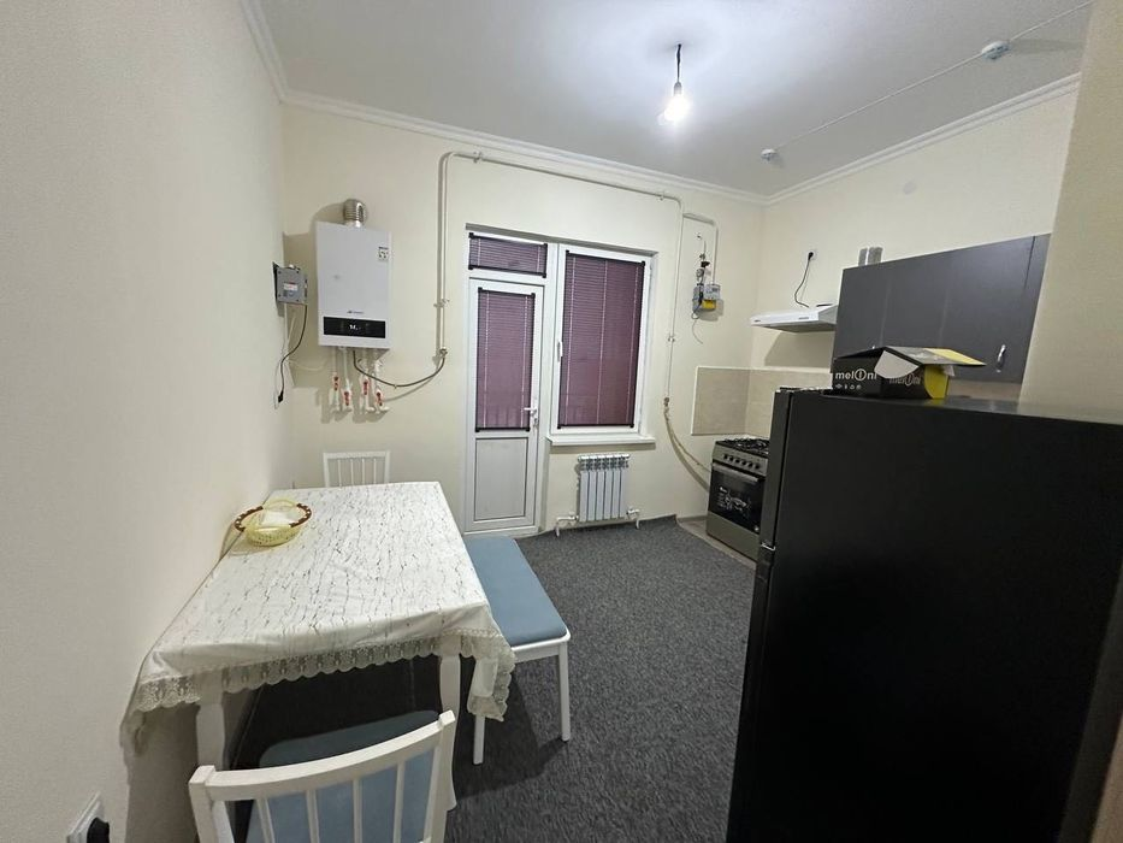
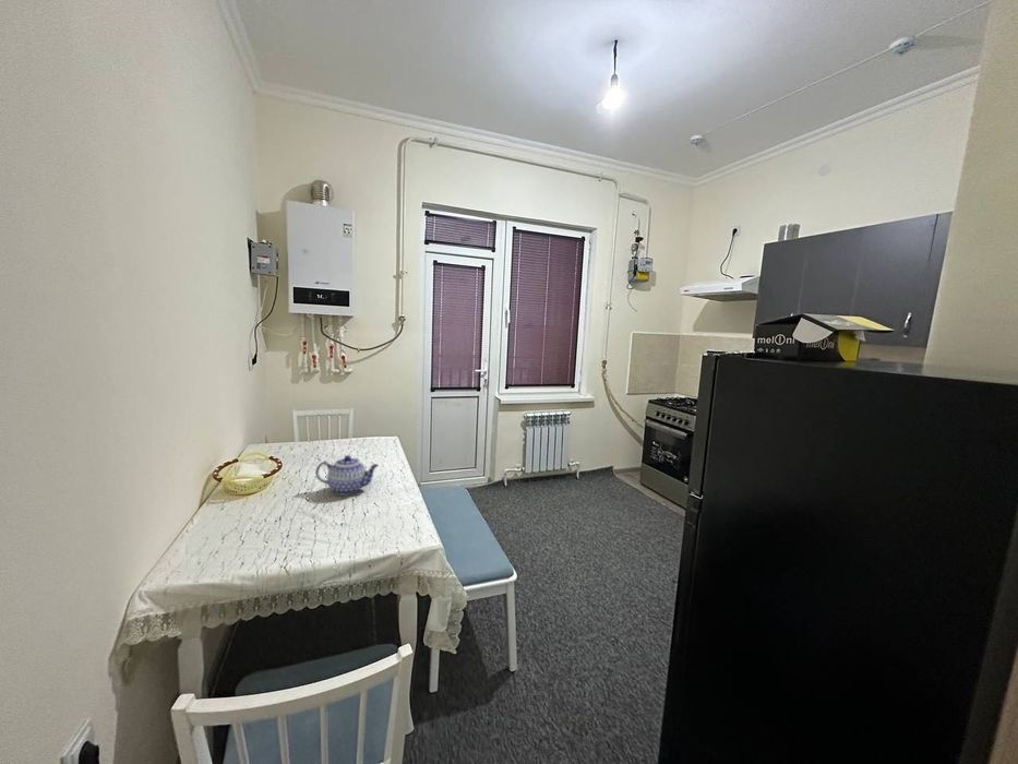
+ teapot [314,454,380,497]
